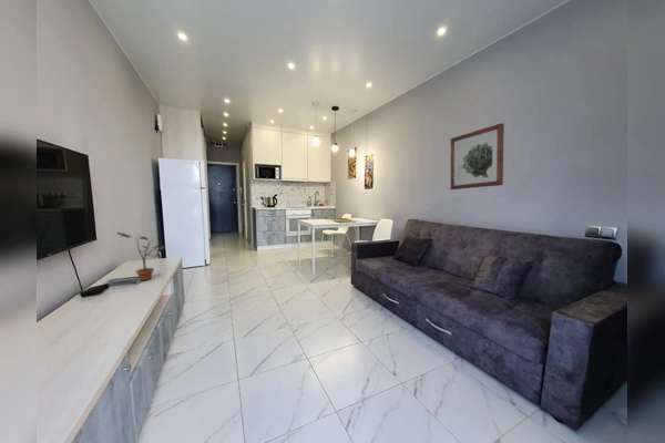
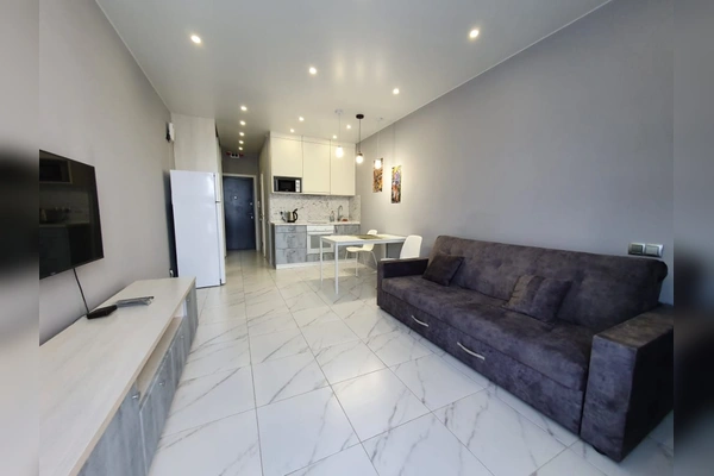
- wall art [450,122,505,190]
- potted plant [115,231,167,281]
